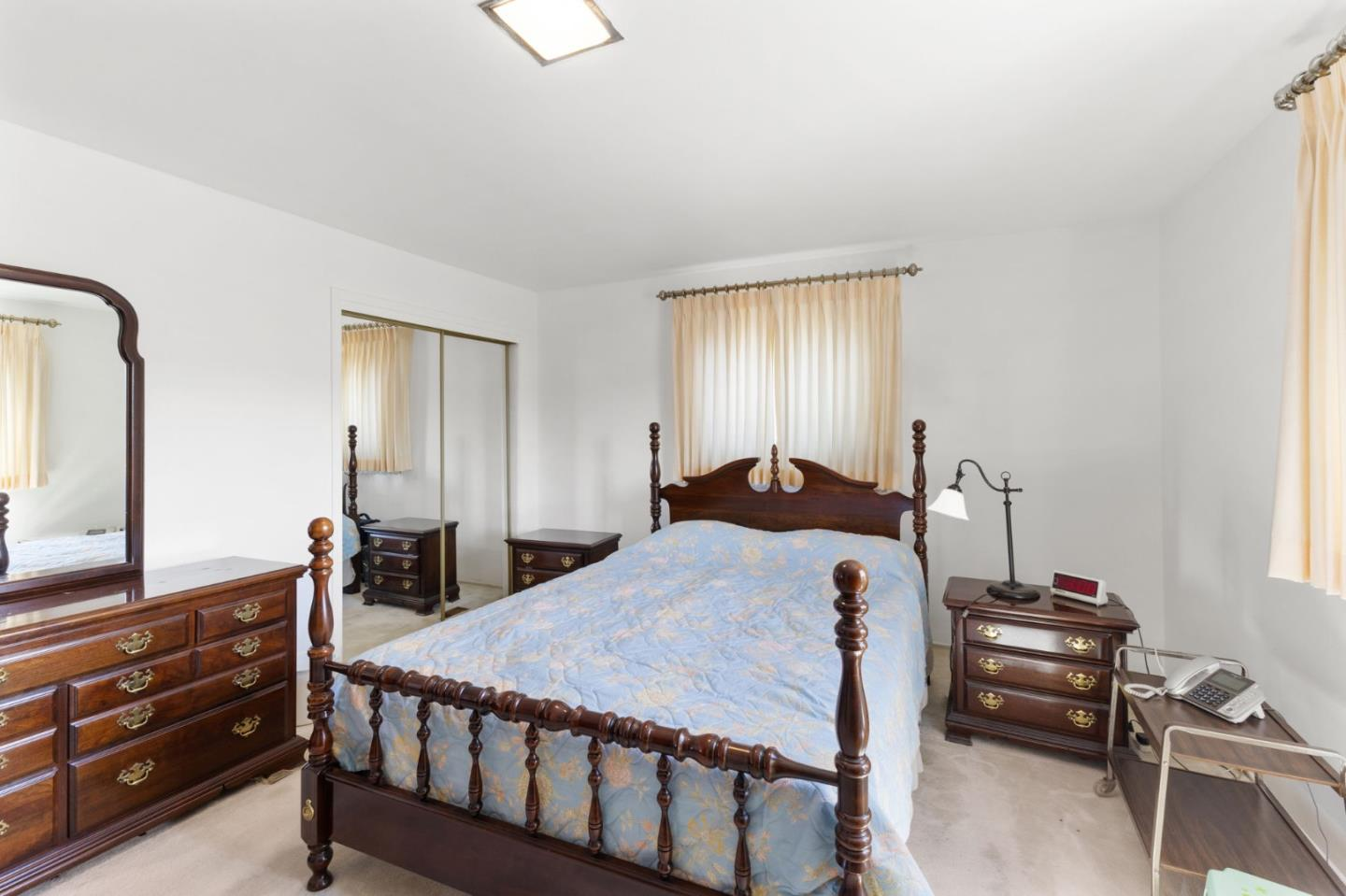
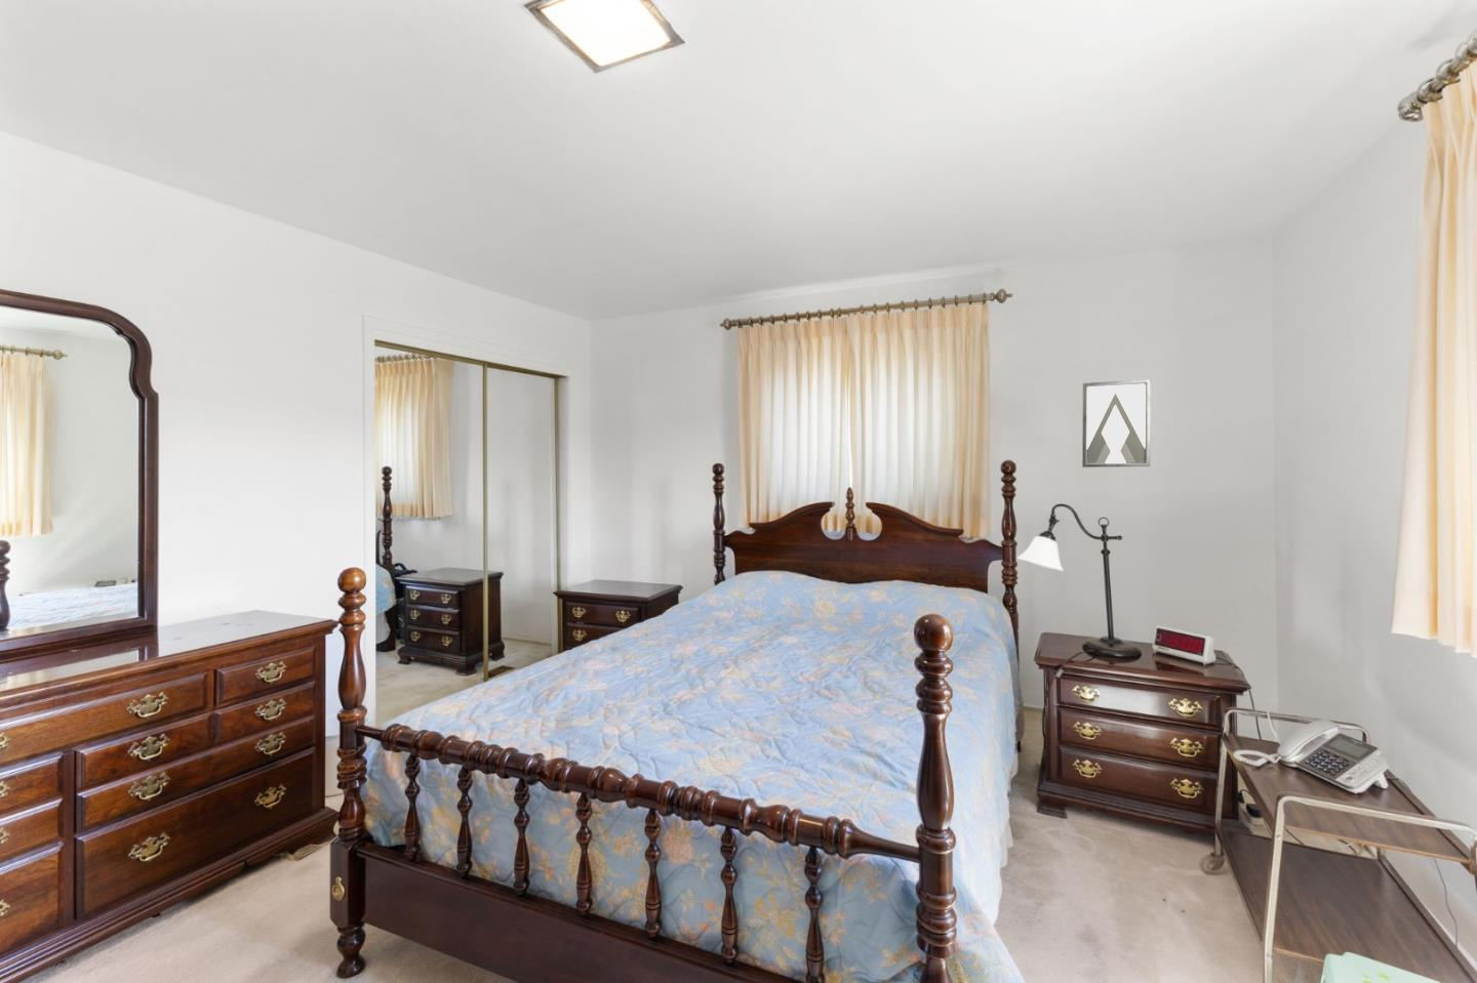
+ wall art [1081,378,1152,468]
